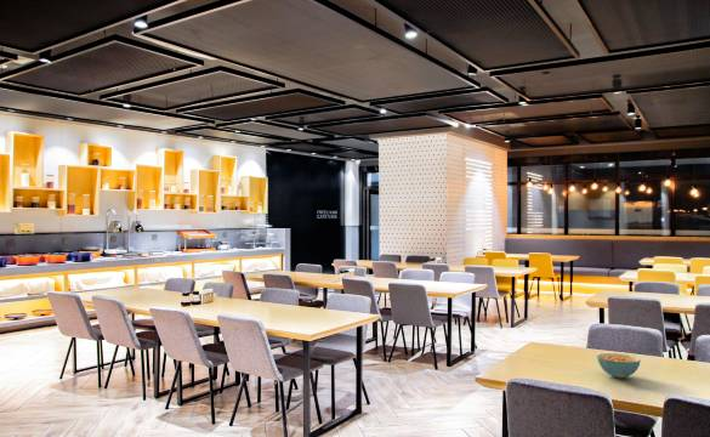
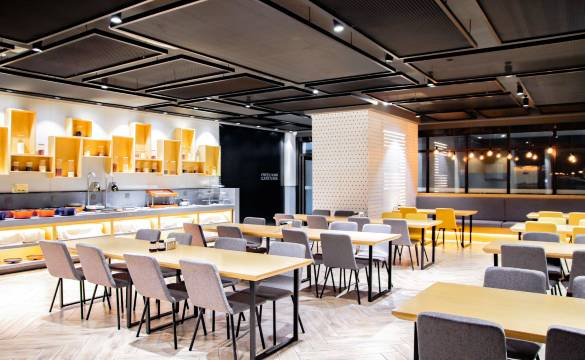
- cereal bowl [596,352,641,380]
